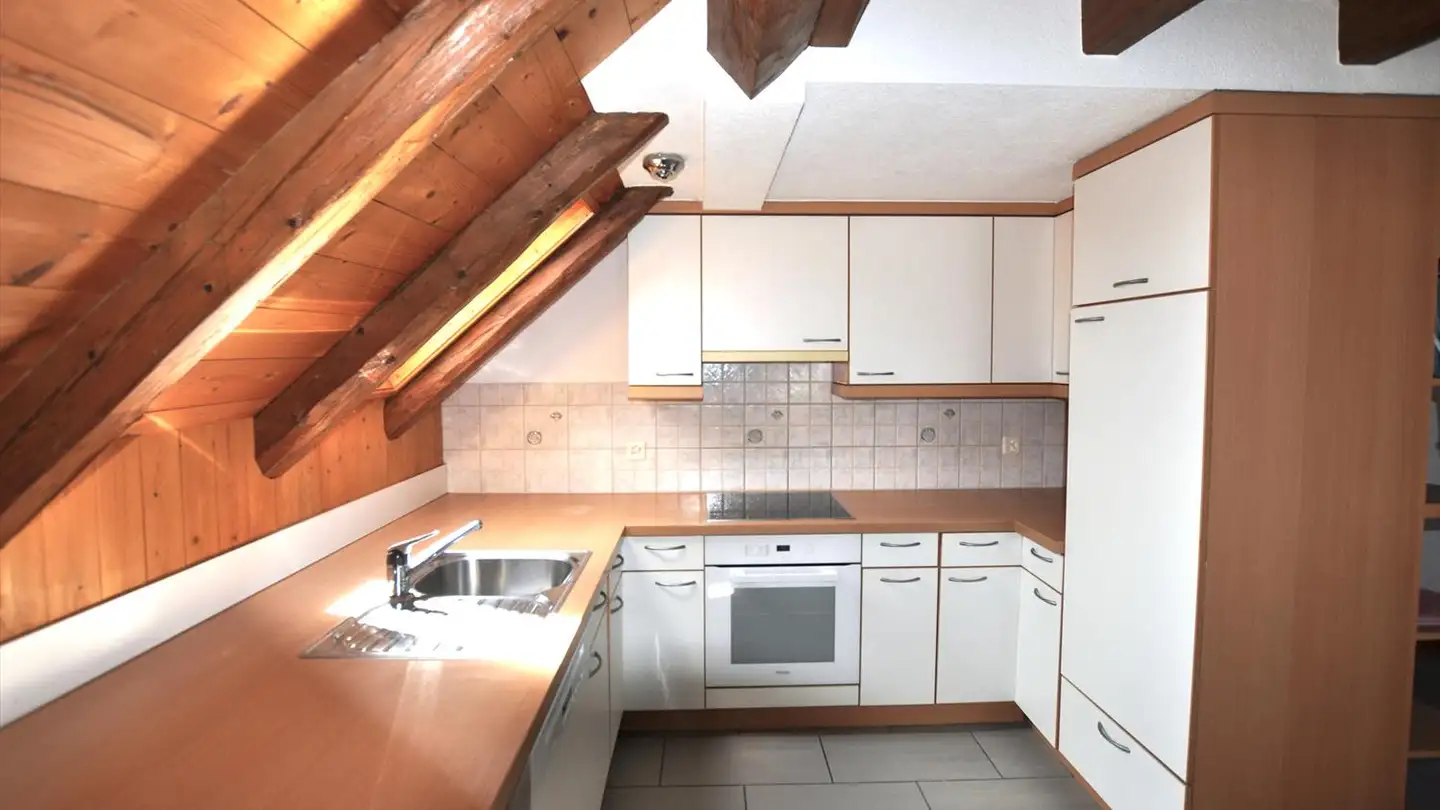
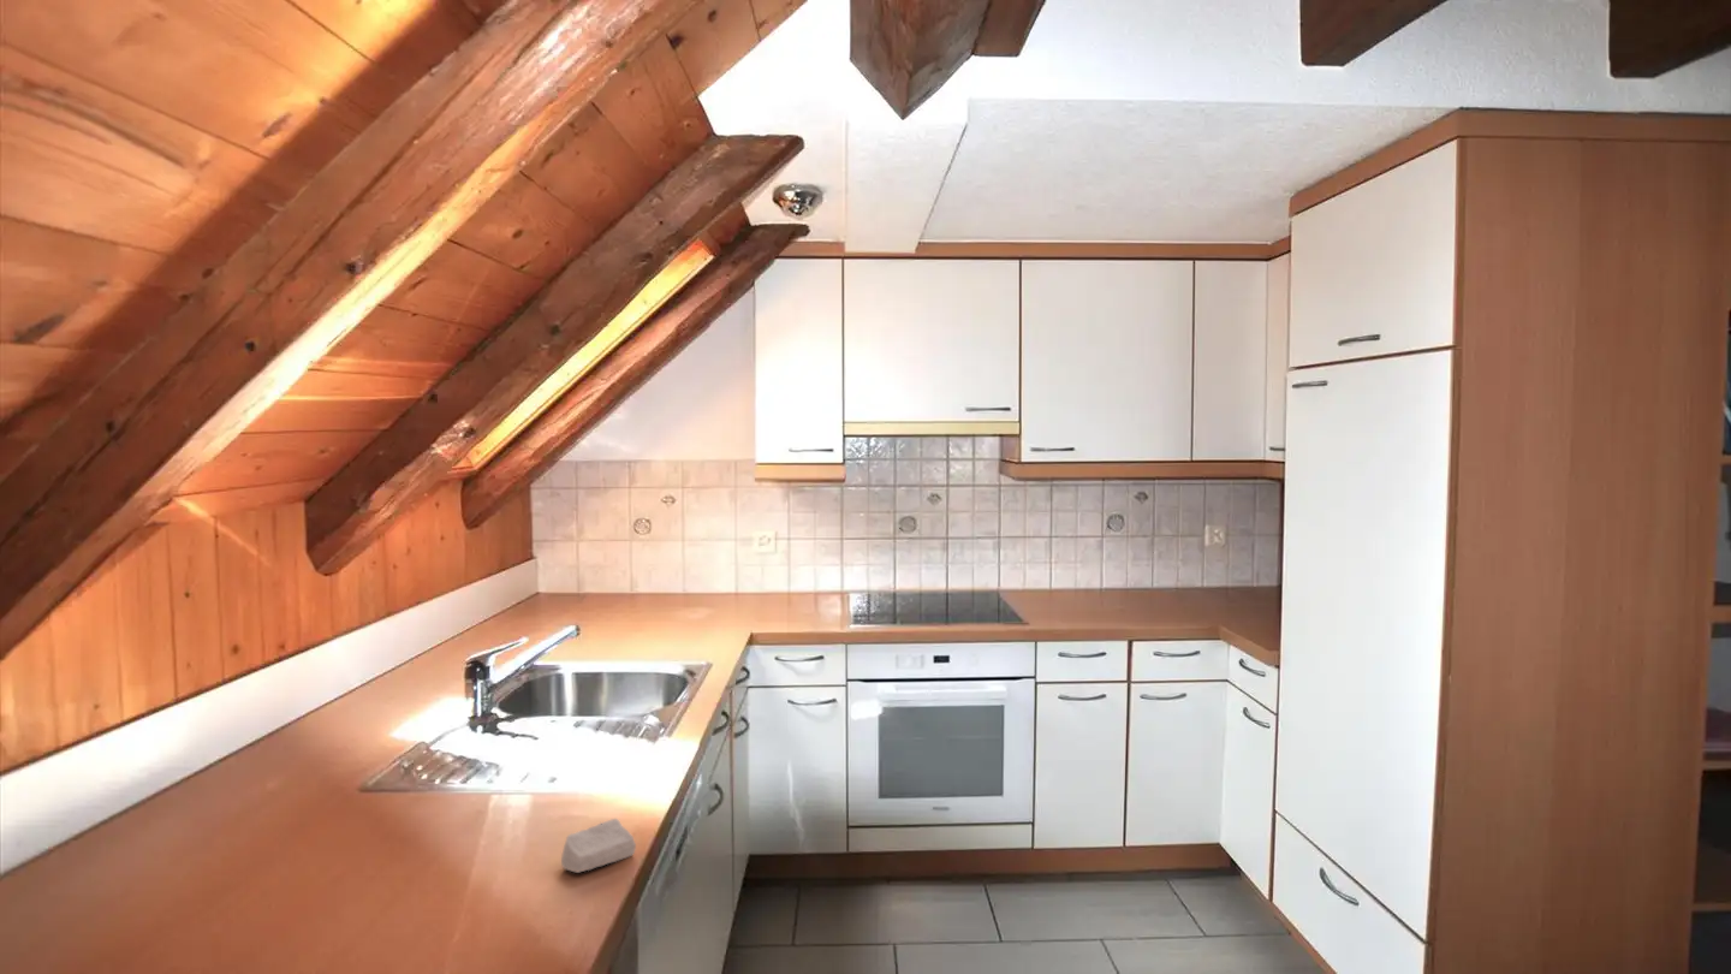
+ soap bar [560,818,637,874]
